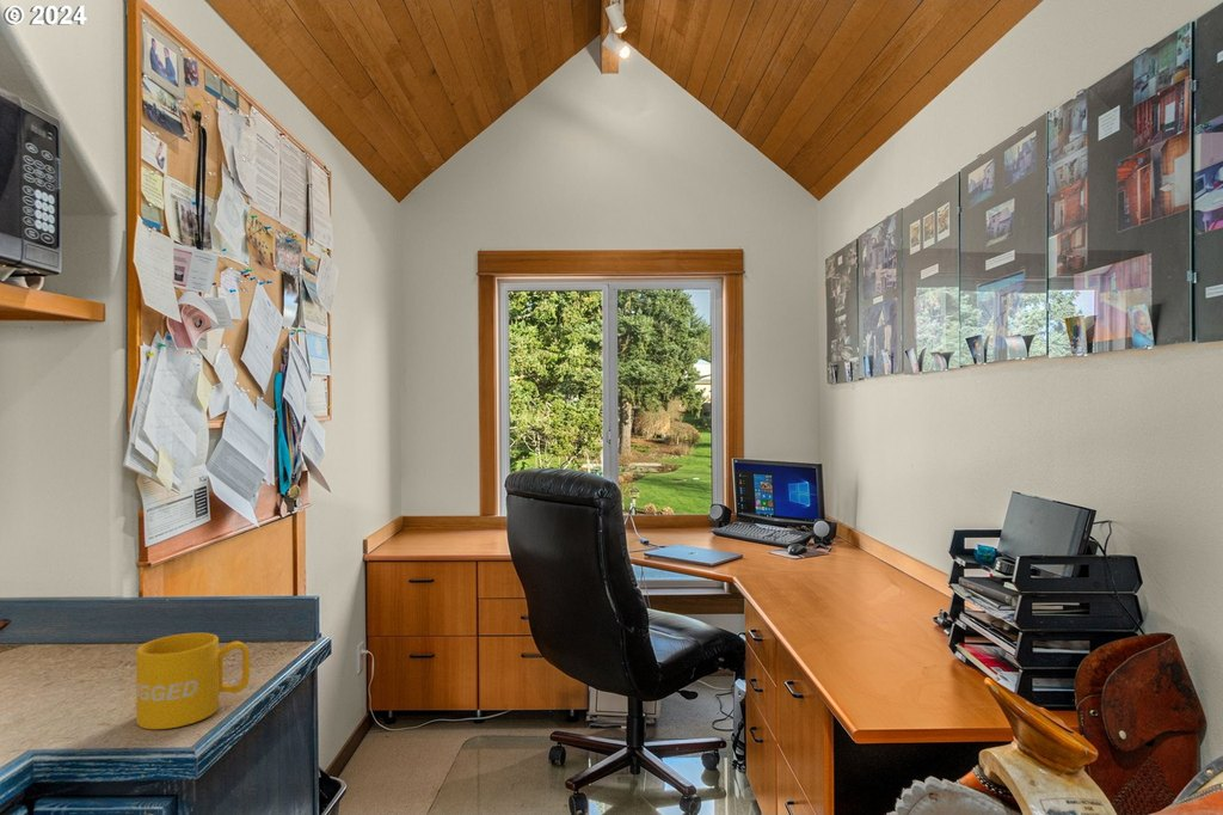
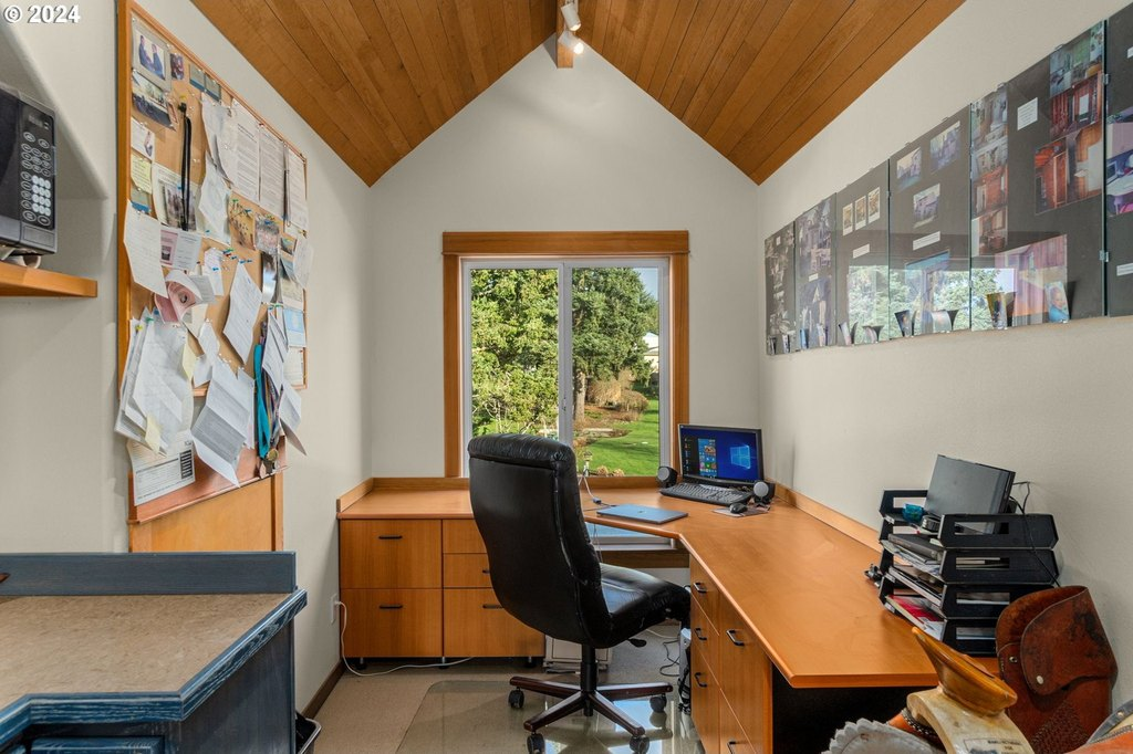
- mug [135,632,251,730]
